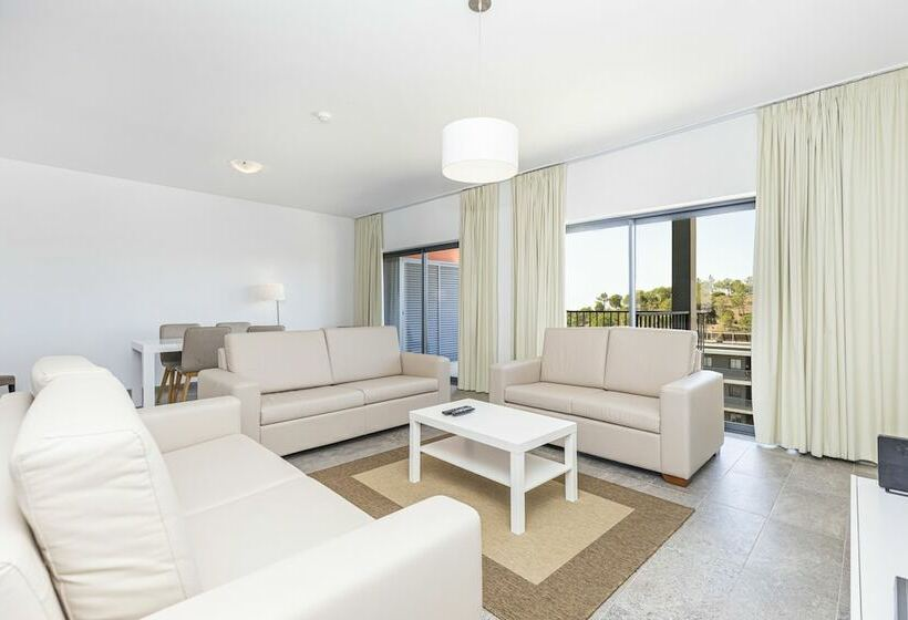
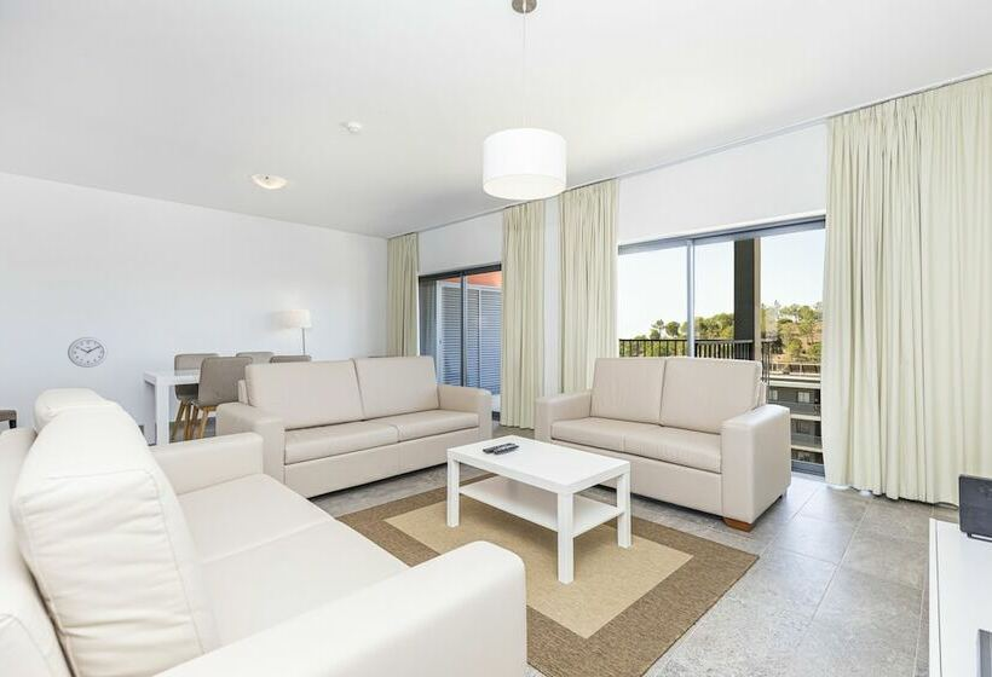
+ wall clock [67,336,109,369]
